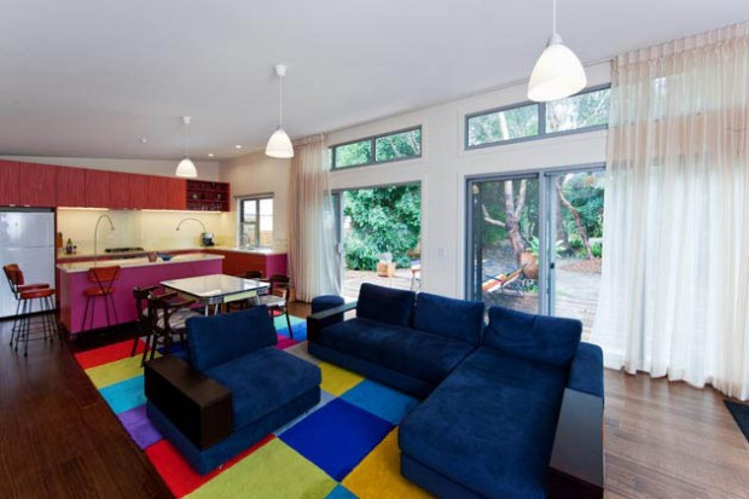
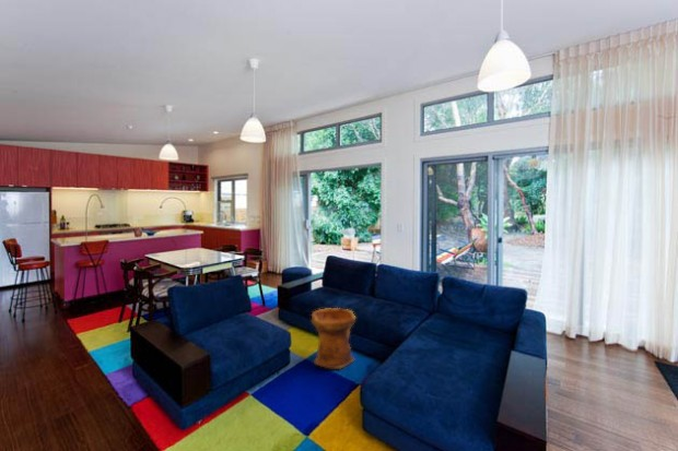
+ woven basket [311,307,356,370]
